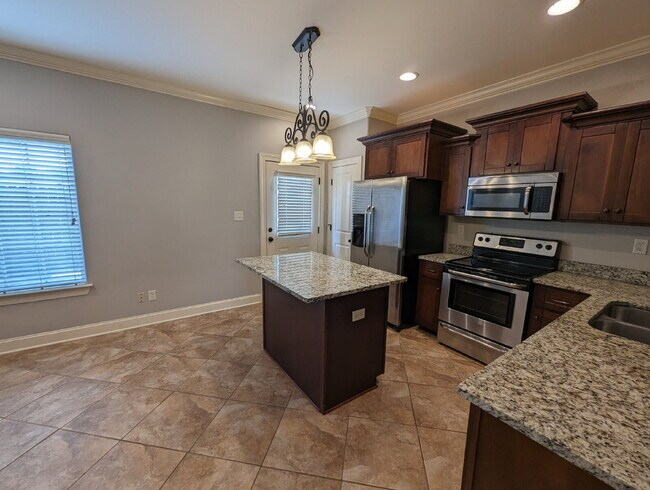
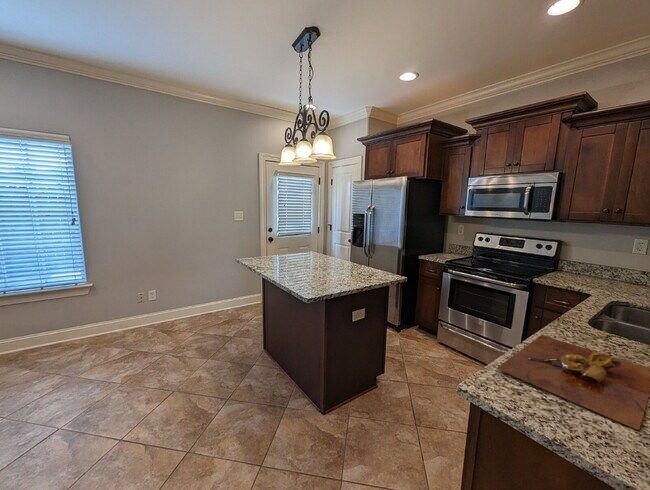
+ cutting board [496,334,650,431]
